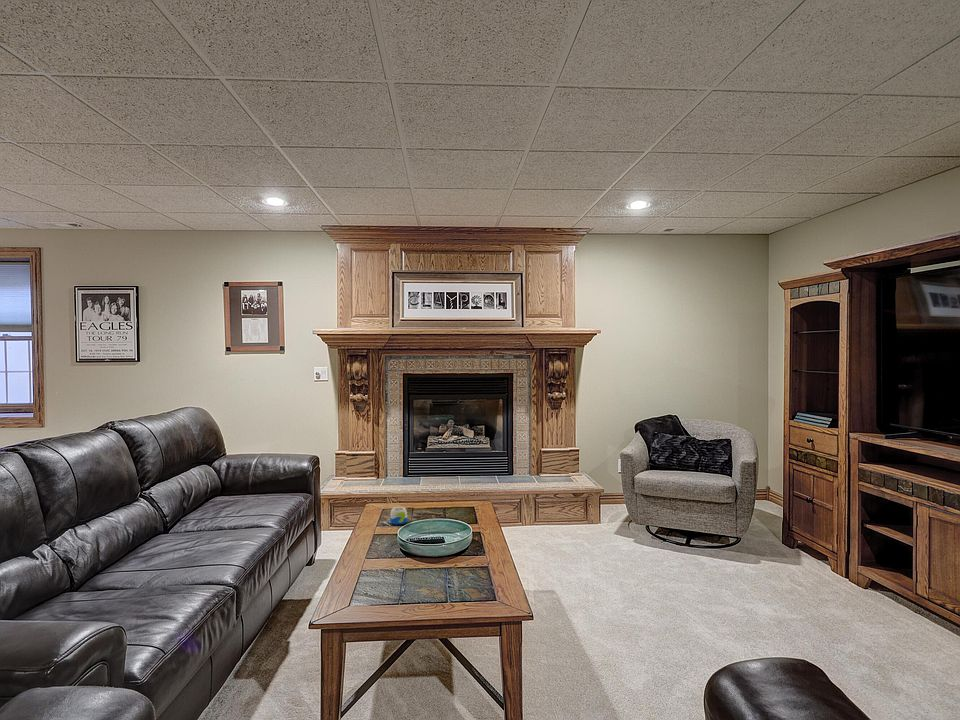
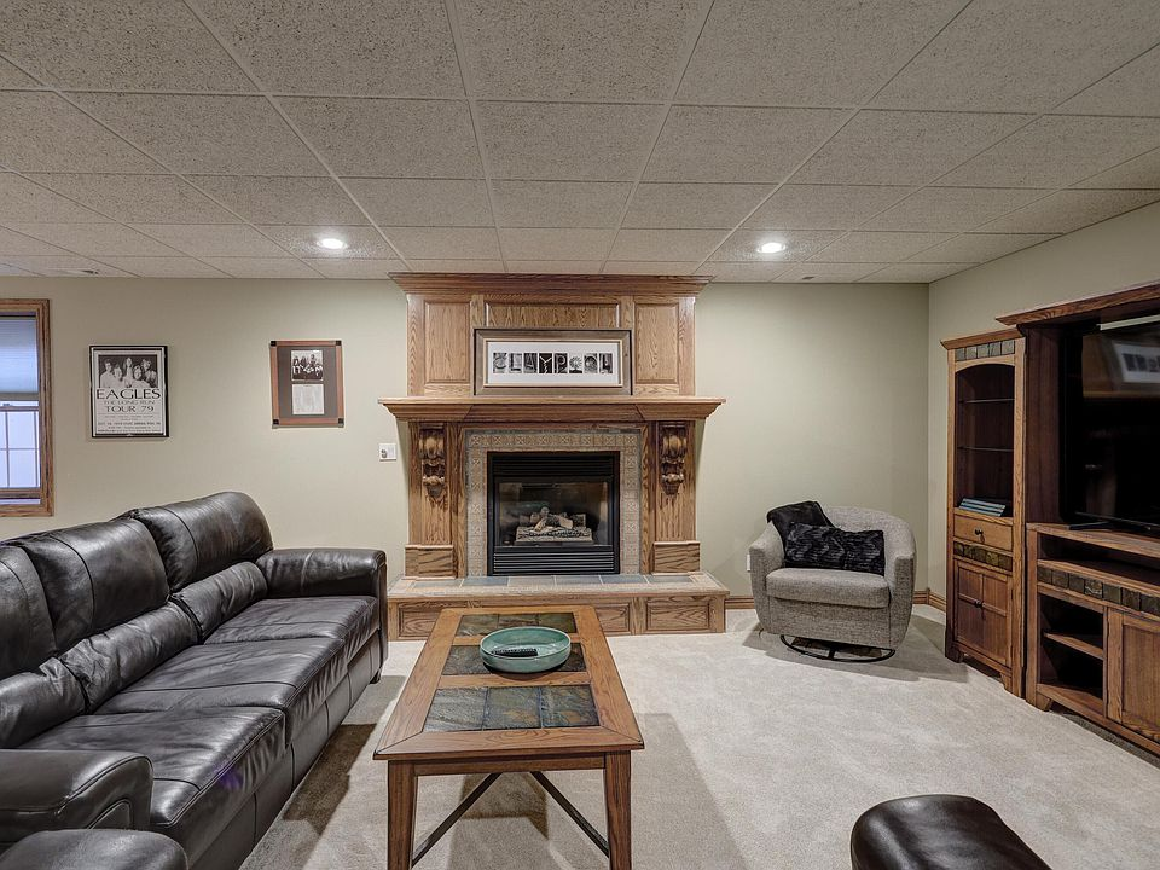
- mug [389,506,408,525]
